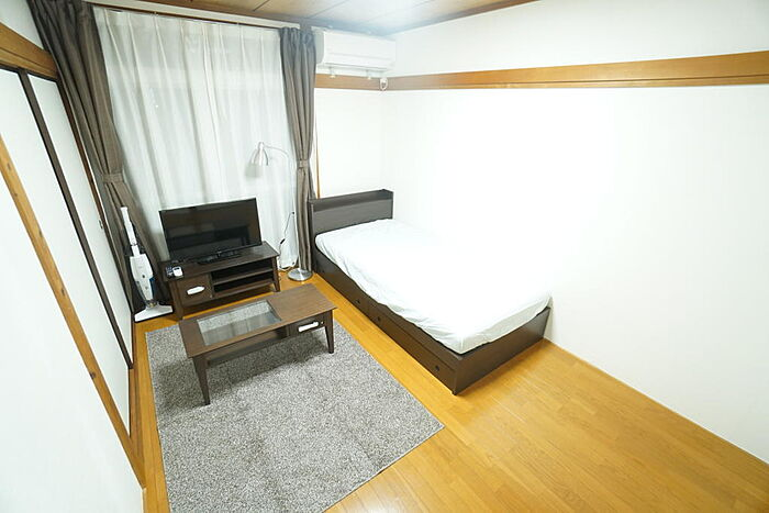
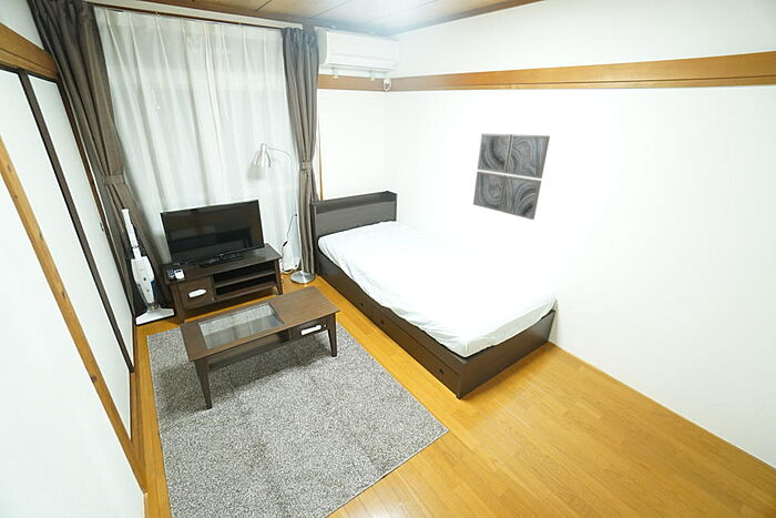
+ wall art [472,132,551,221]
